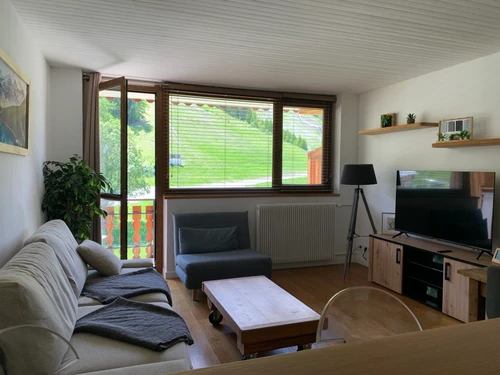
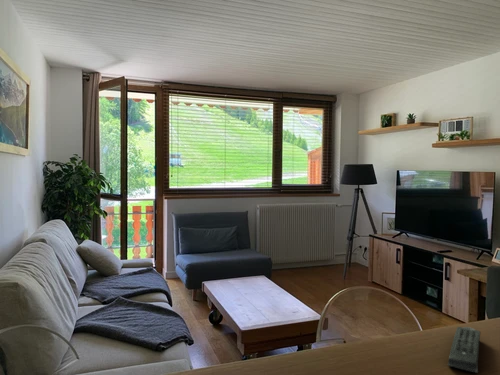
+ remote control [447,326,481,374]
